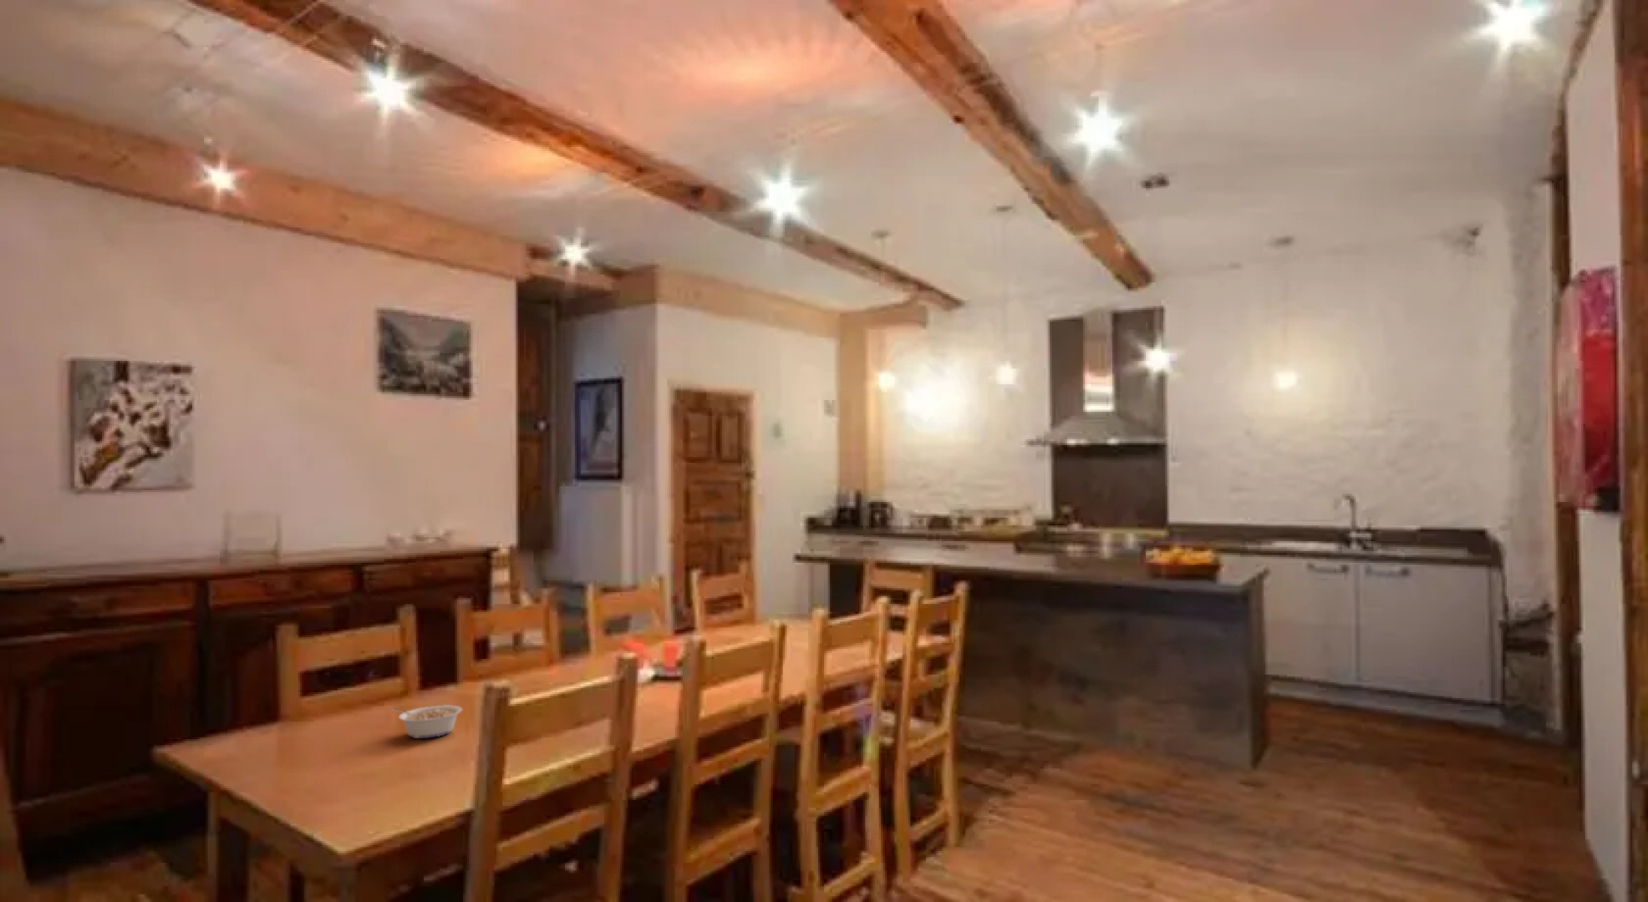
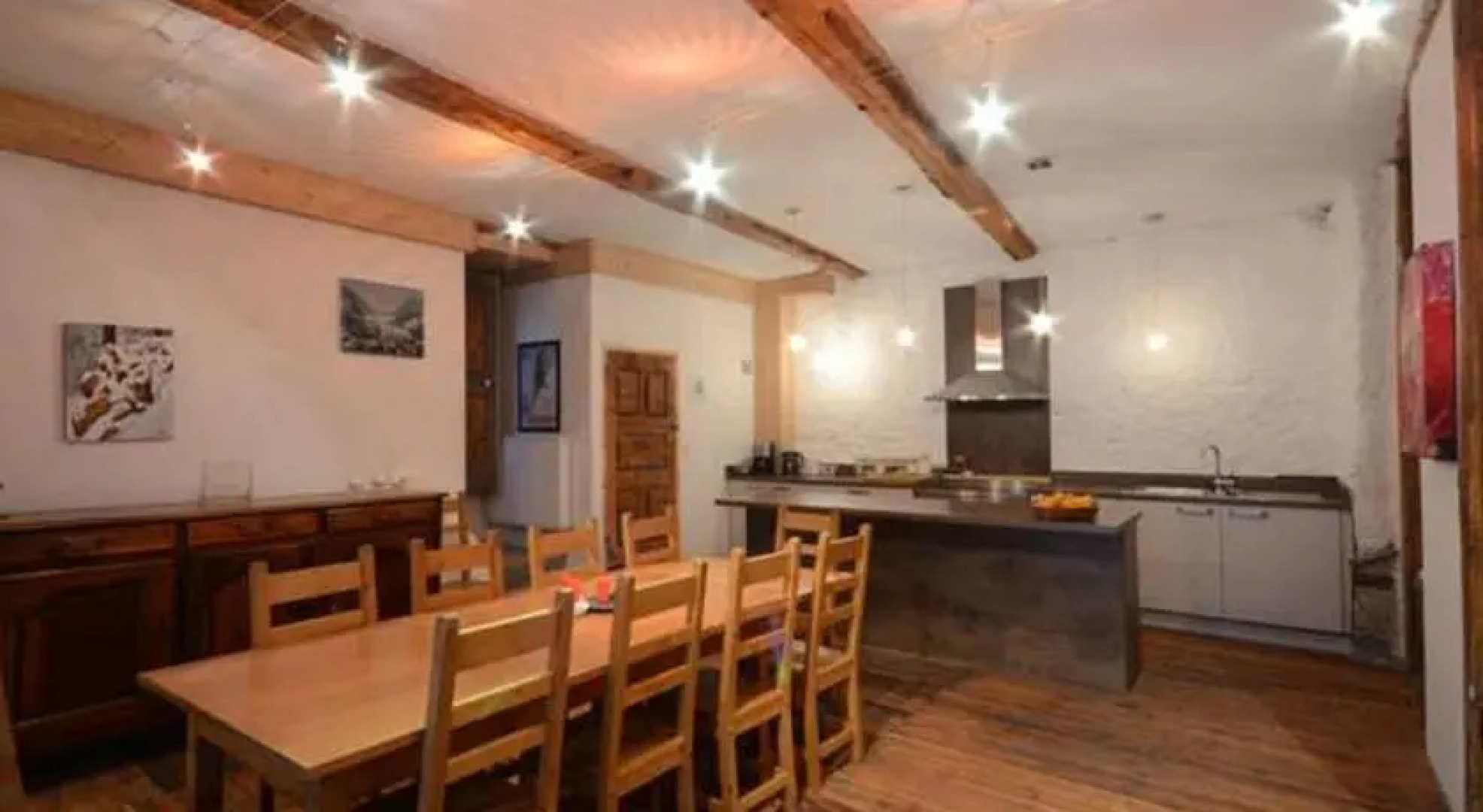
- legume [391,704,463,739]
